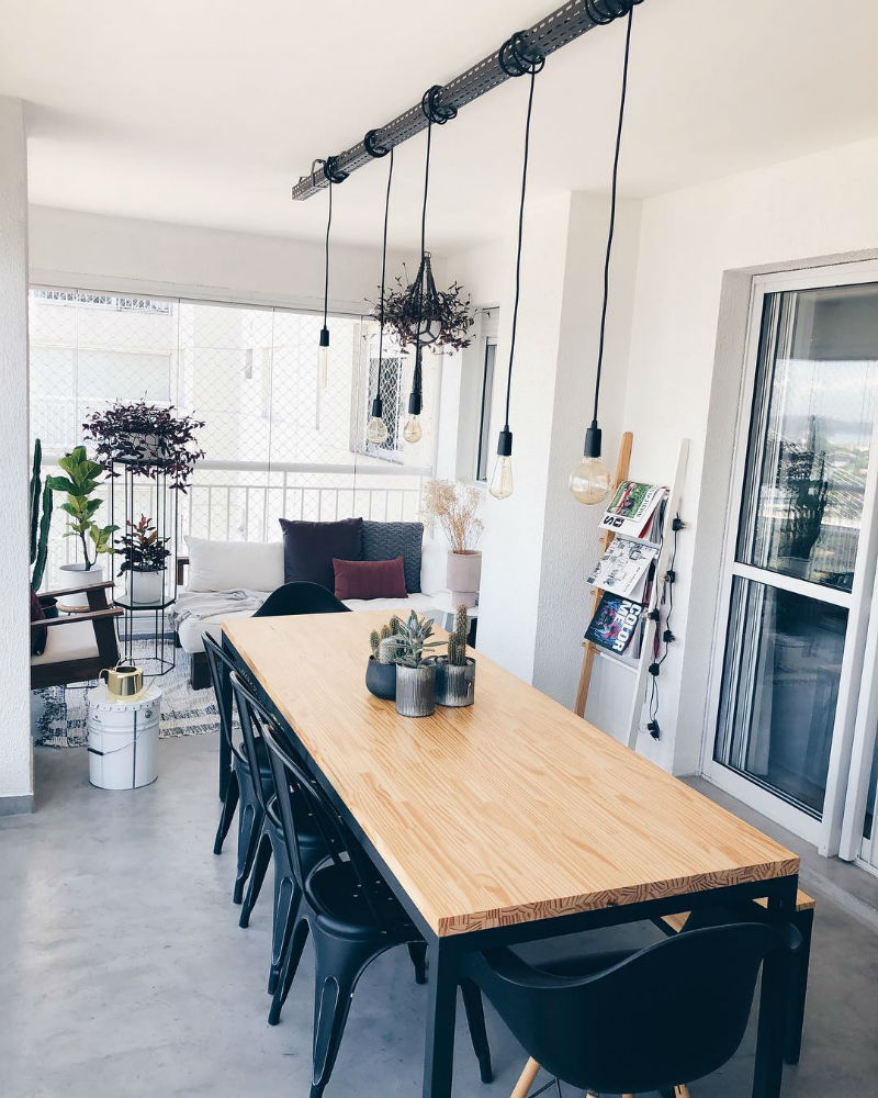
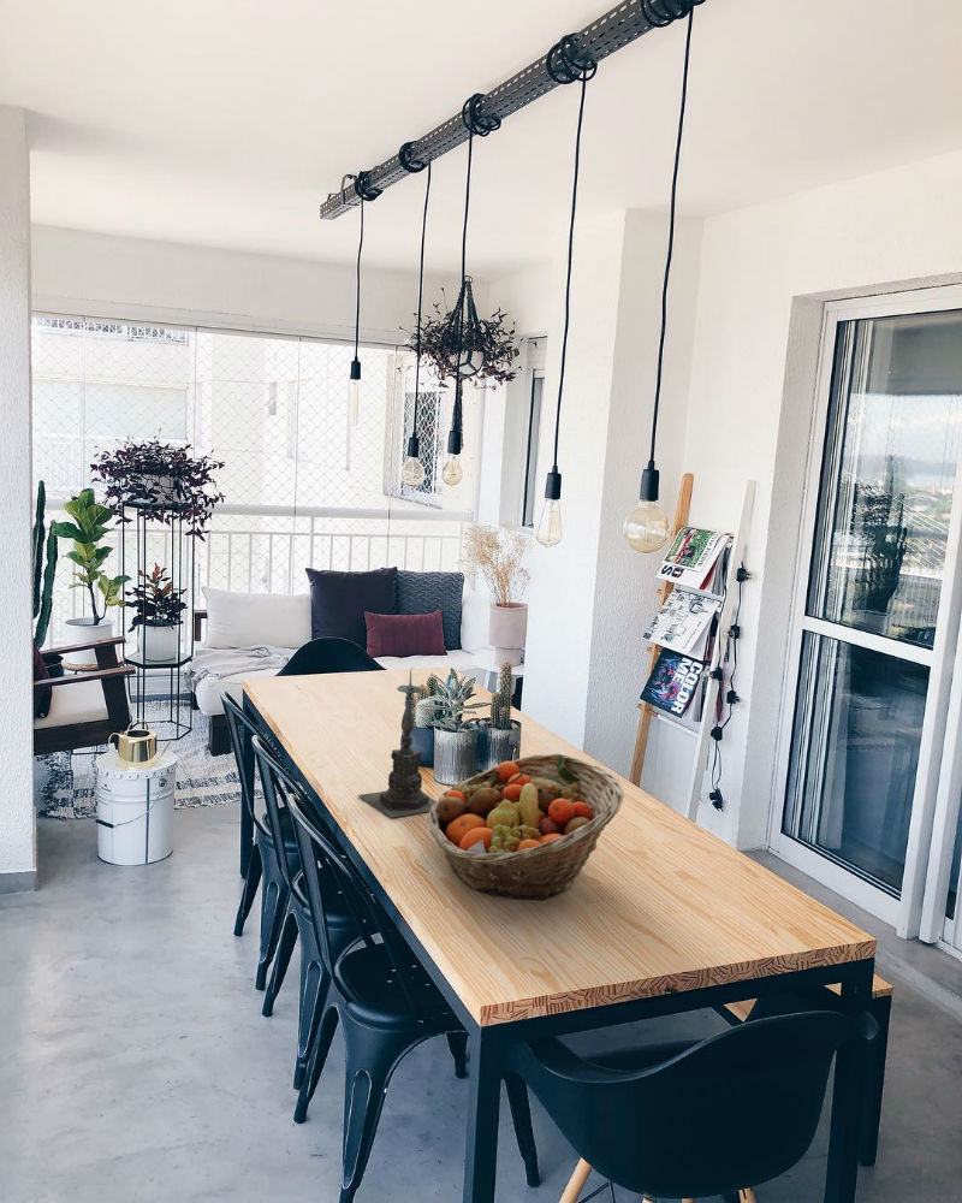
+ candle holder [357,666,437,819]
+ fruit basket [427,753,625,901]
